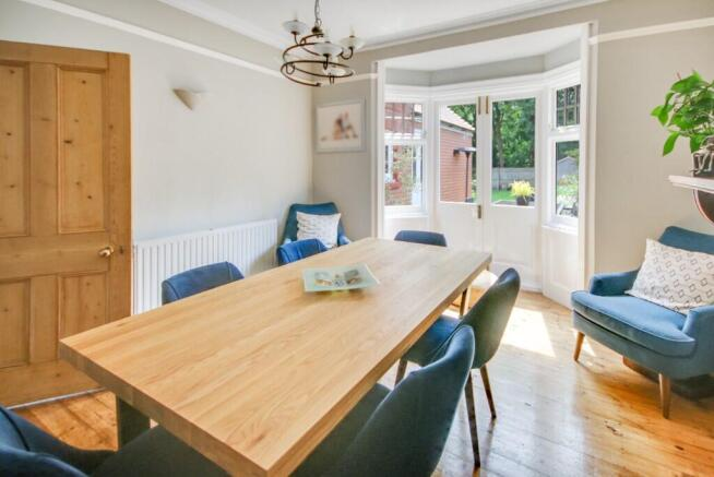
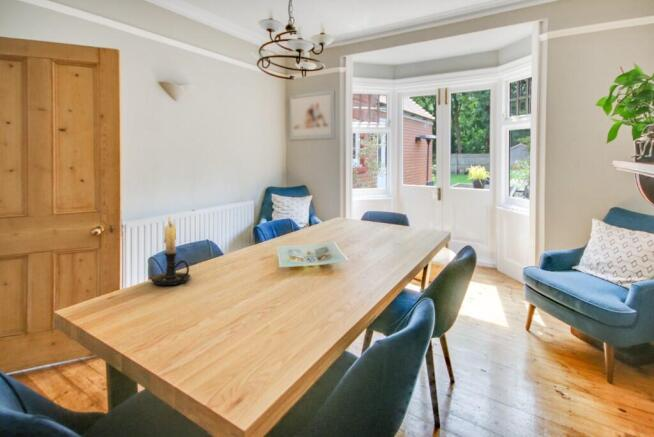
+ candle holder [150,214,191,286]
